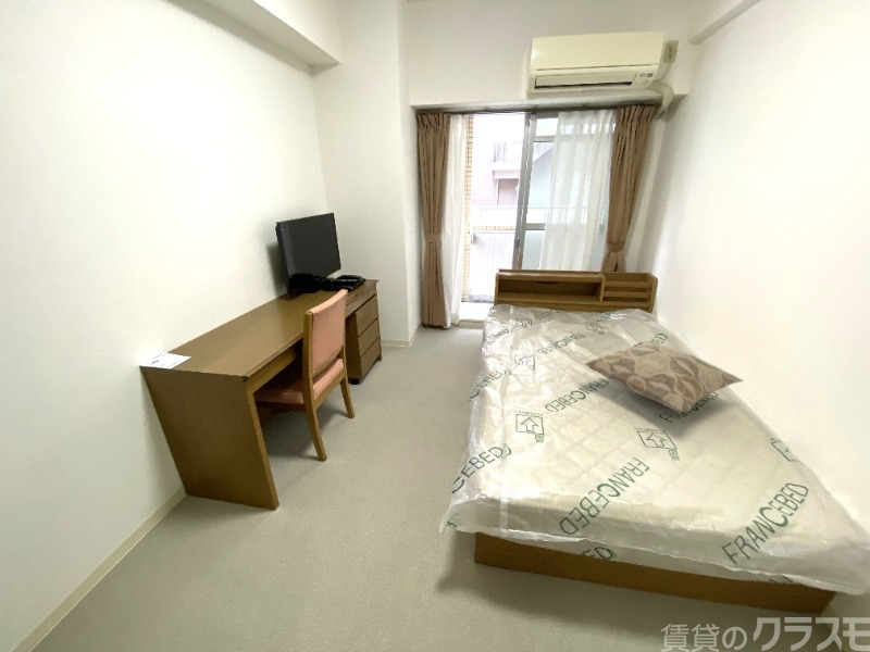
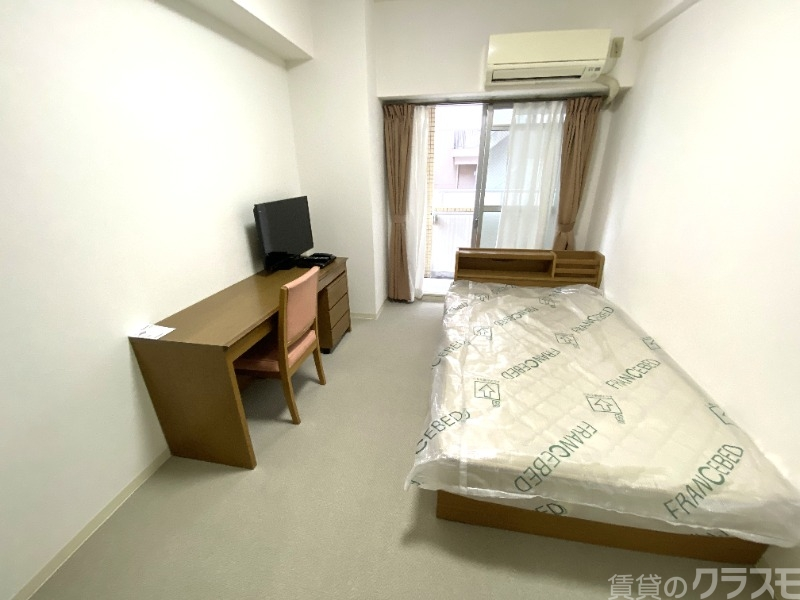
- decorative pillow [584,341,745,414]
